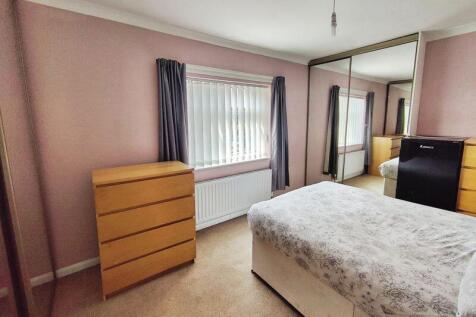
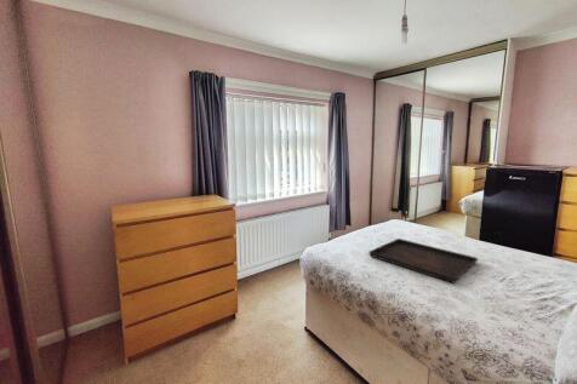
+ serving tray [369,237,479,285]
